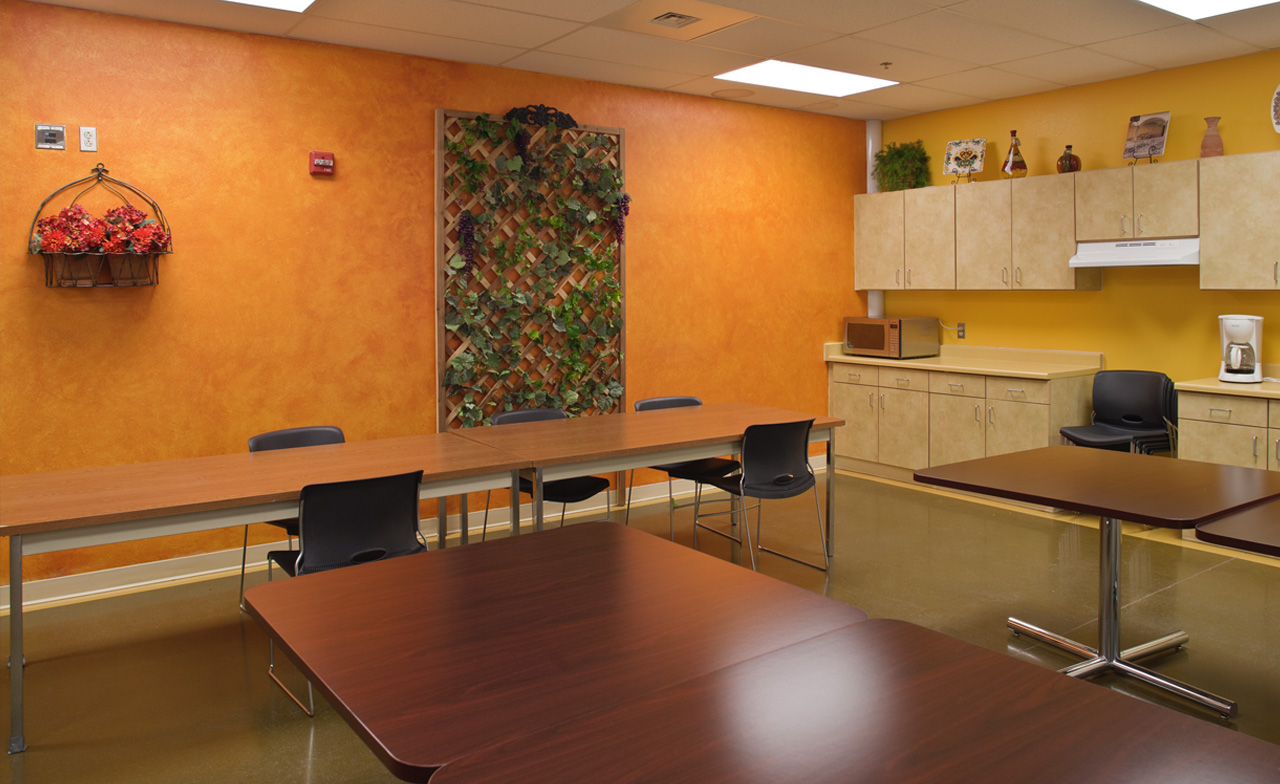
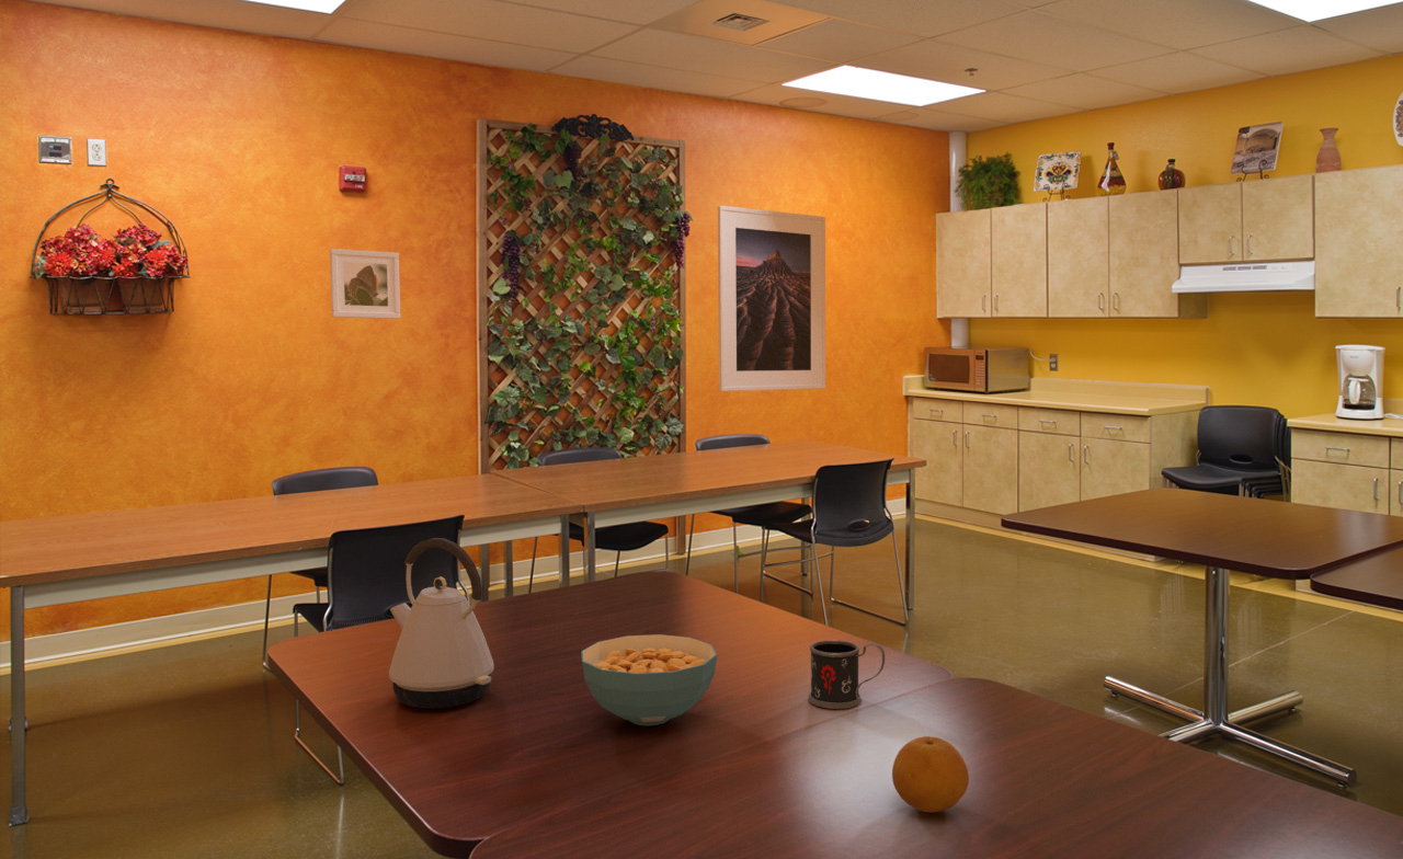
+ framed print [717,205,826,392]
+ mug [807,639,886,710]
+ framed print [329,248,401,320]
+ cereal bowl [580,633,718,726]
+ kettle [388,537,495,710]
+ fruit [891,735,970,814]
